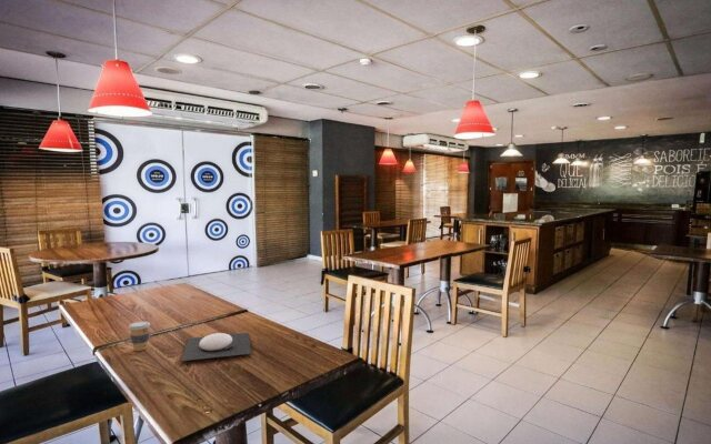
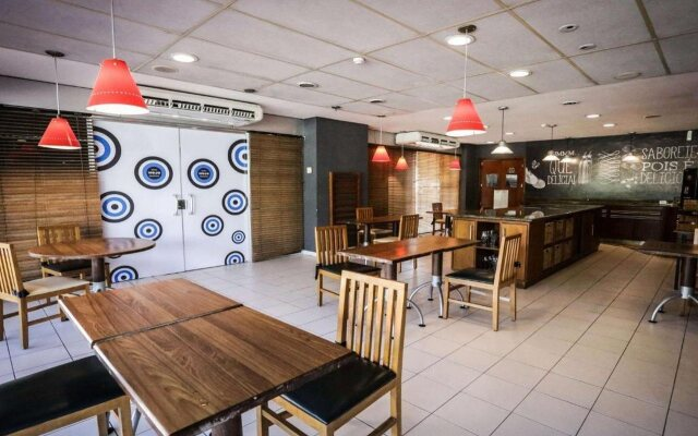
- plate [180,332,252,362]
- coffee cup [128,320,151,352]
